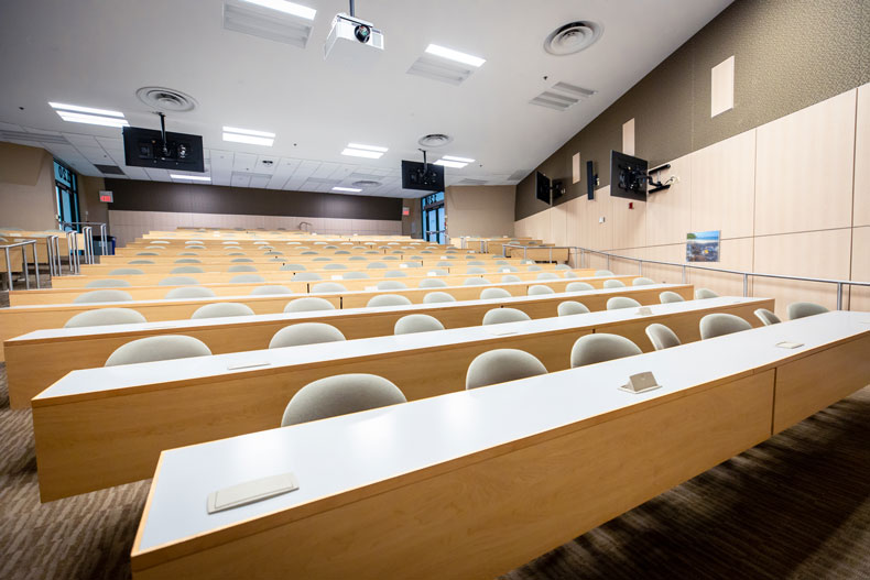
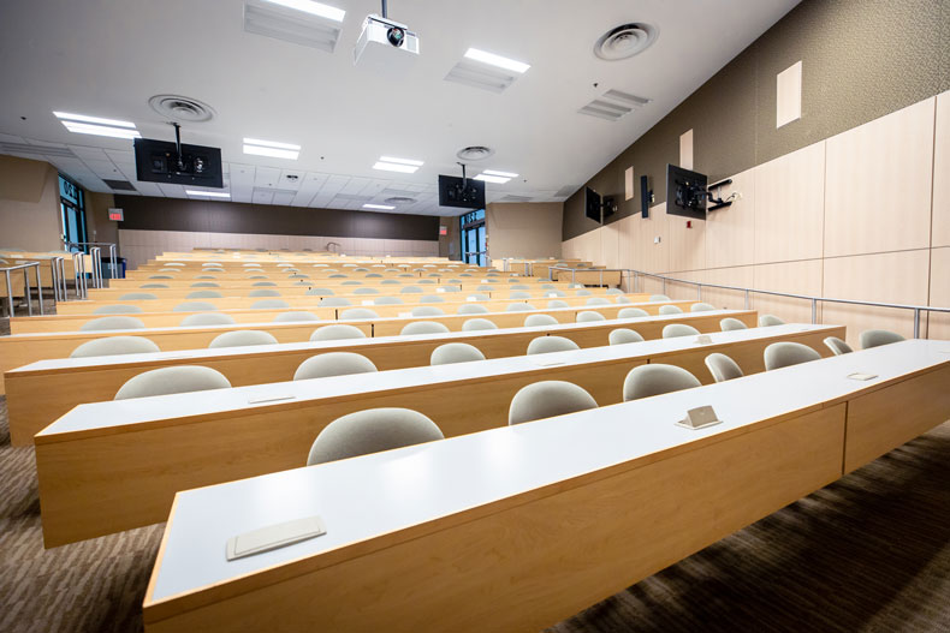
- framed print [685,229,722,263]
